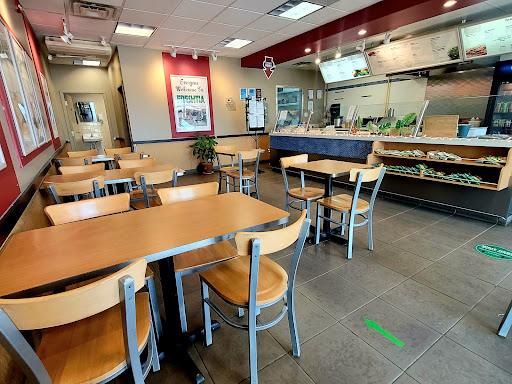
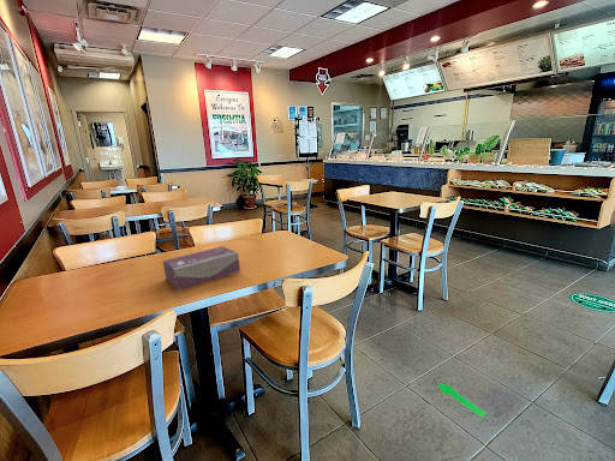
+ tissue box [162,245,241,292]
